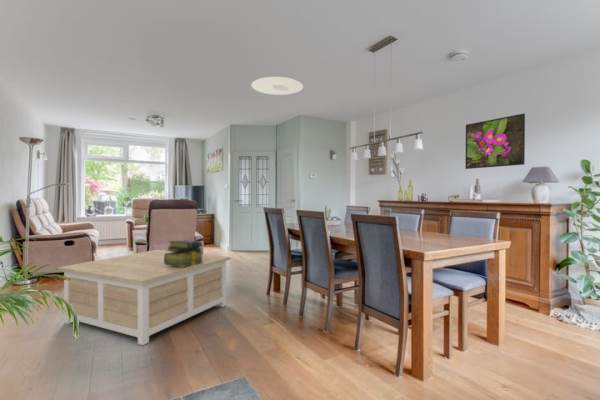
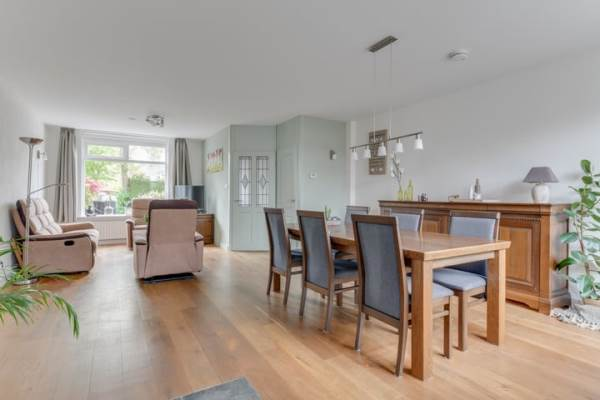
- stack of books [164,239,205,267]
- coffee table [57,249,232,346]
- ceiling light [251,76,304,96]
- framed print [464,113,526,170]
